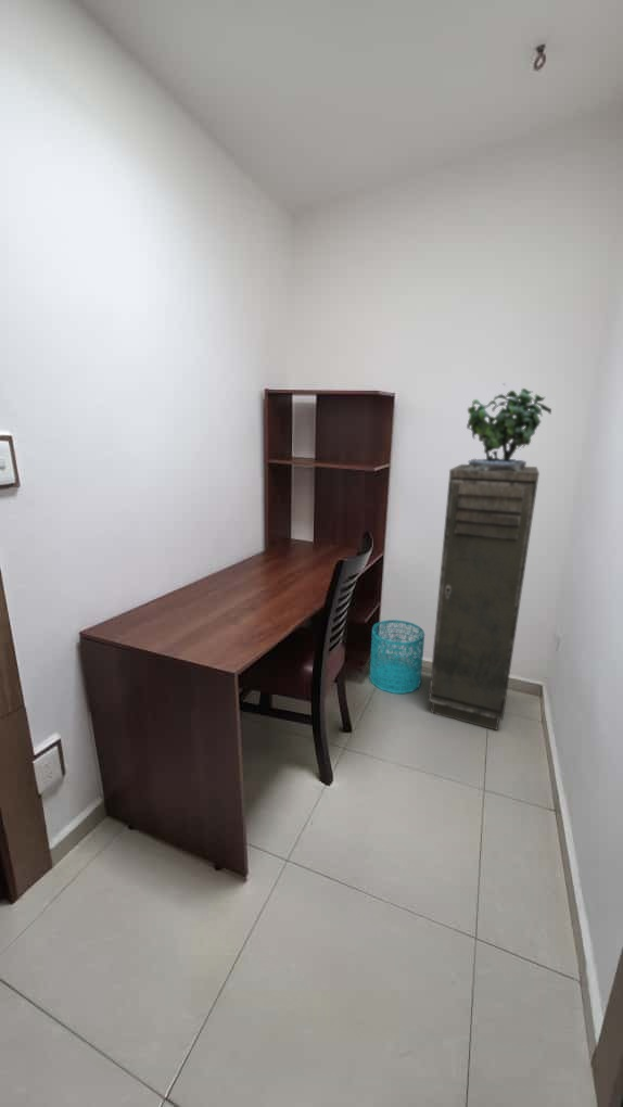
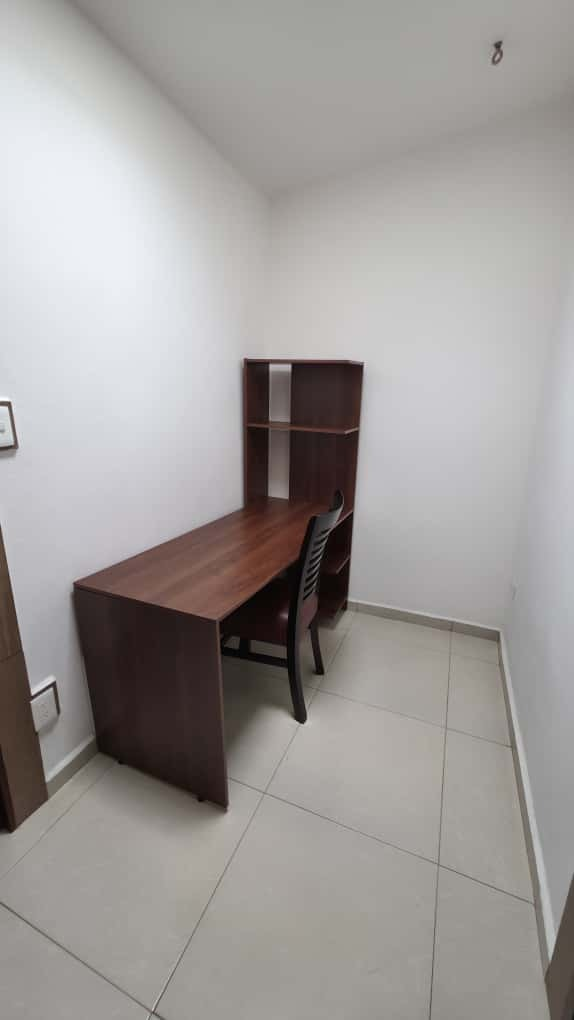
- wastebasket [368,619,425,695]
- potted plant [463,382,552,472]
- storage cabinet [428,463,541,731]
